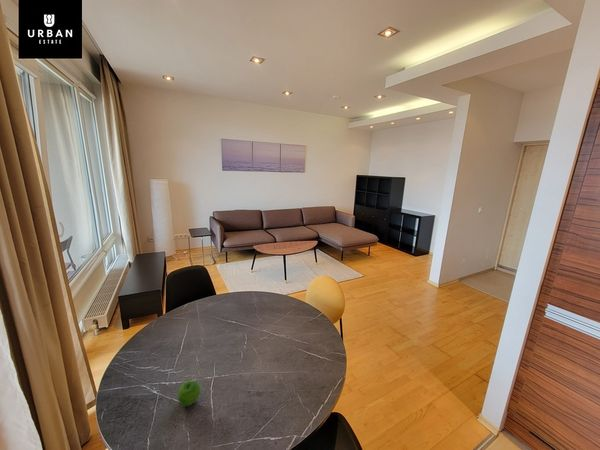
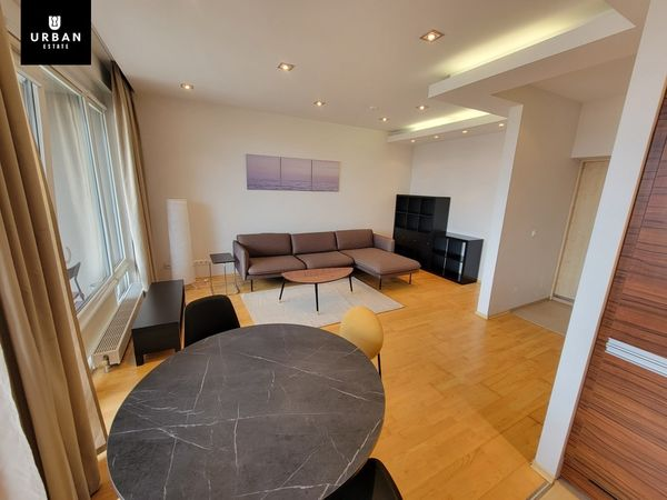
- apple [177,380,201,407]
